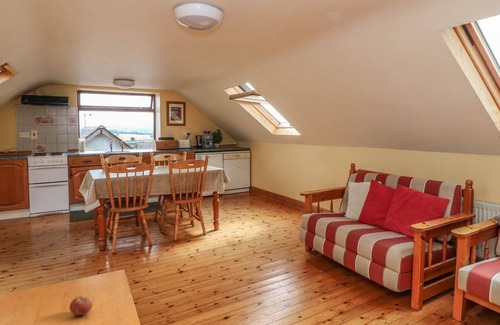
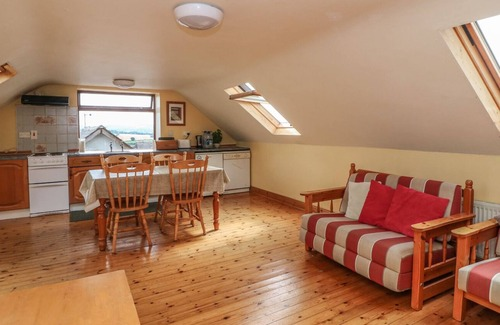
- fruit [69,295,94,316]
